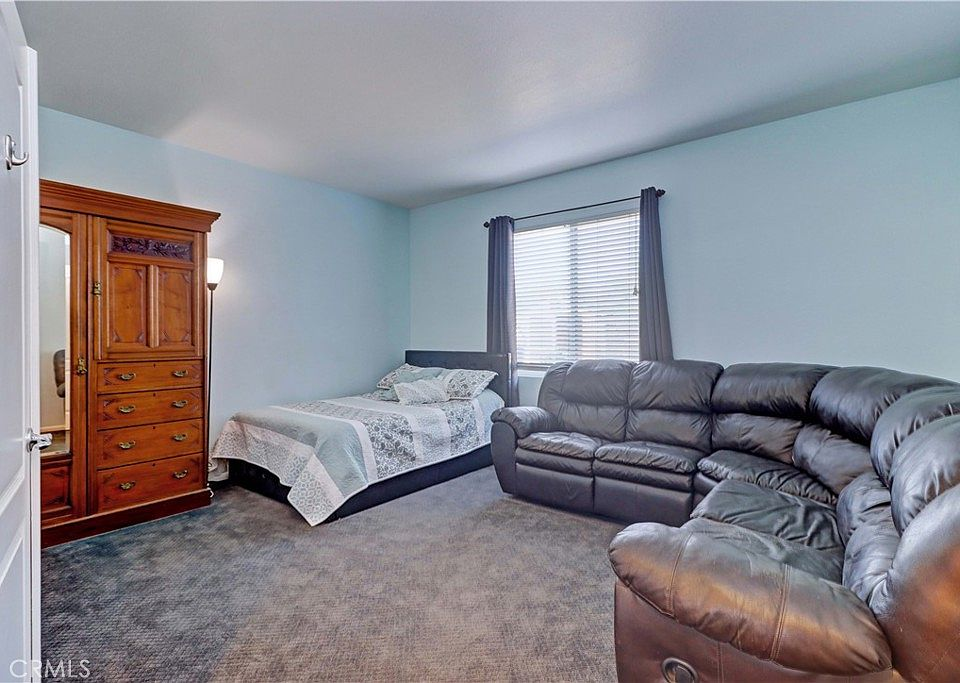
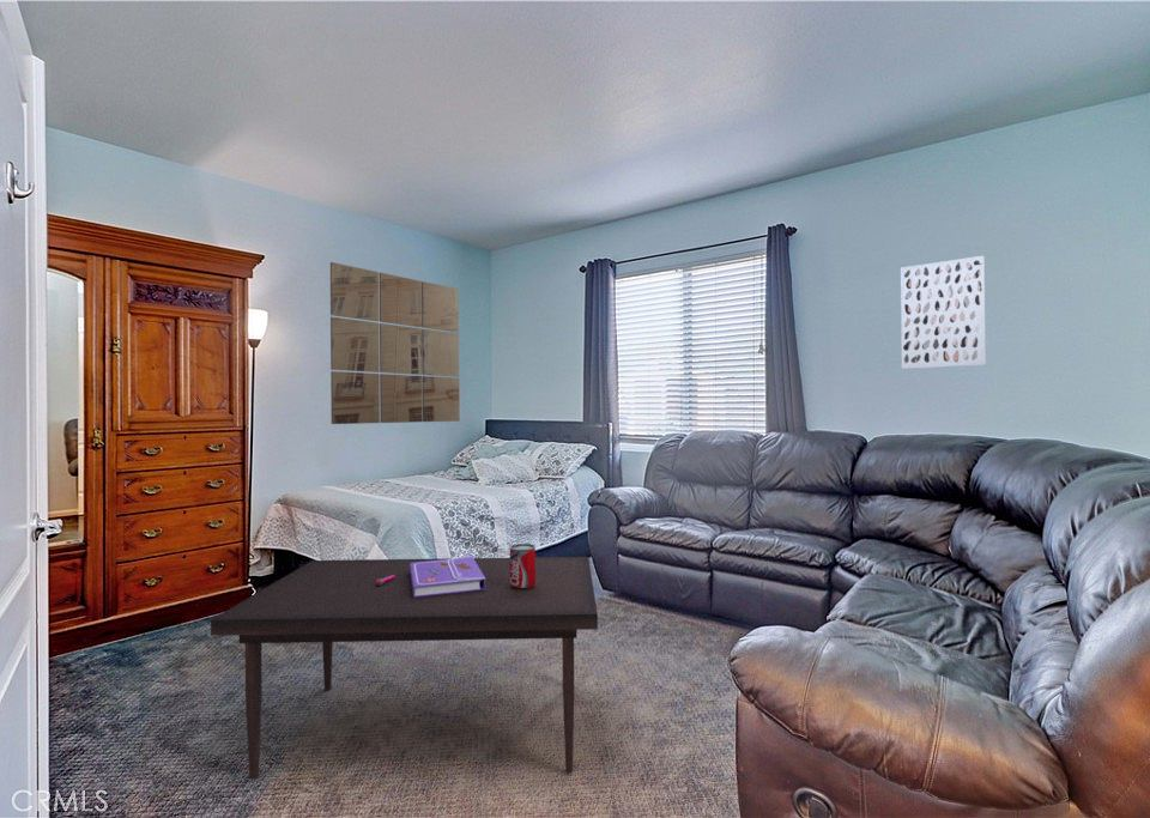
+ coffee table [210,543,599,780]
+ wall art [900,255,987,370]
+ wall art [329,261,461,425]
